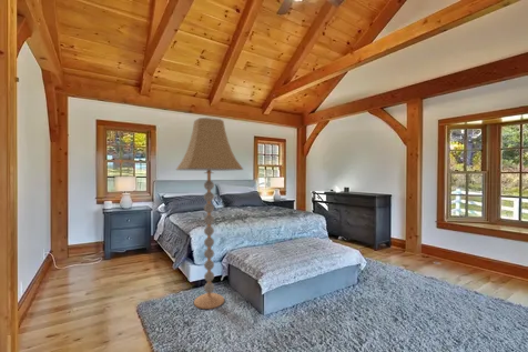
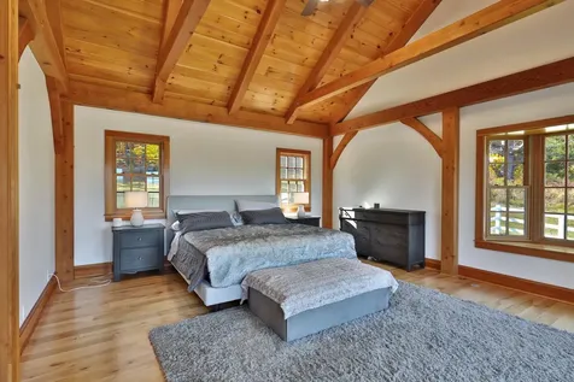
- floor lamp [175,117,244,310]
